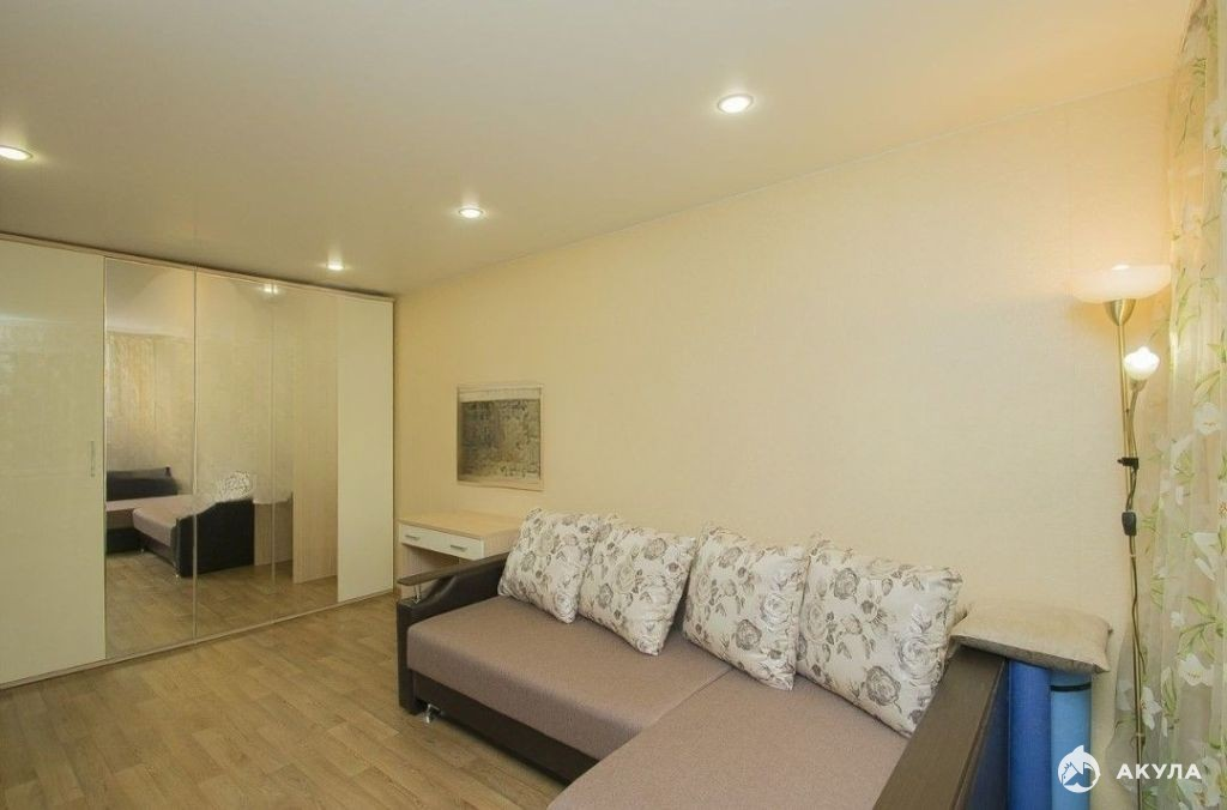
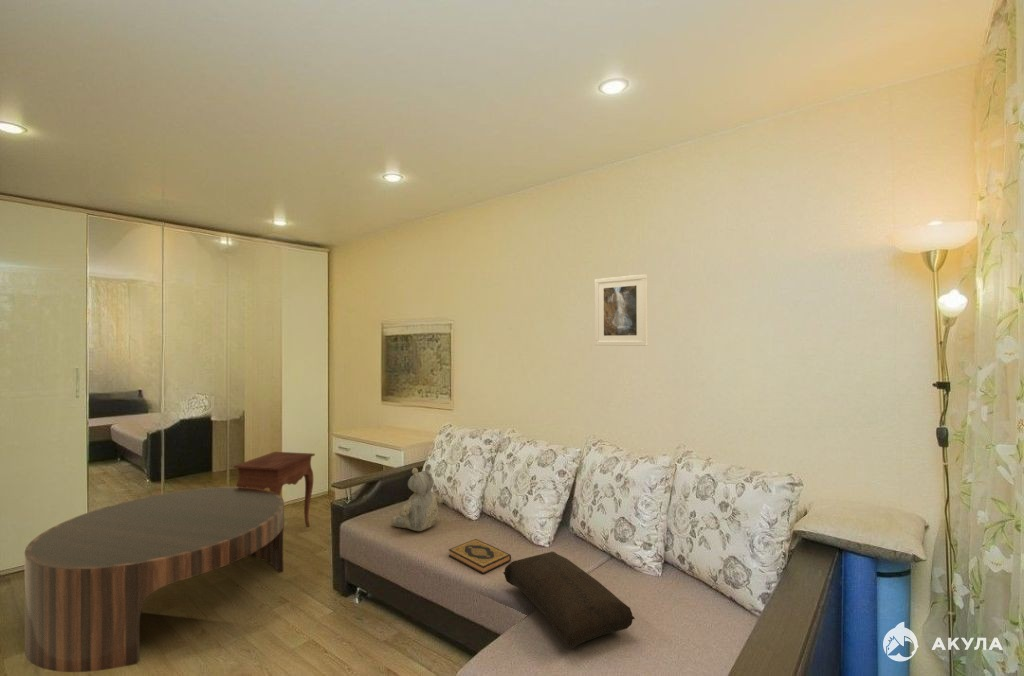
+ hardback book [448,538,512,575]
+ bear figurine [390,463,443,532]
+ cushion [502,551,636,650]
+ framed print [594,273,649,347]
+ coffee table [24,486,285,673]
+ side table [233,451,316,528]
